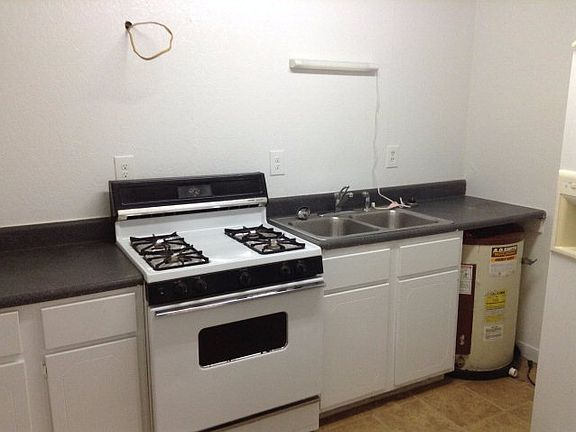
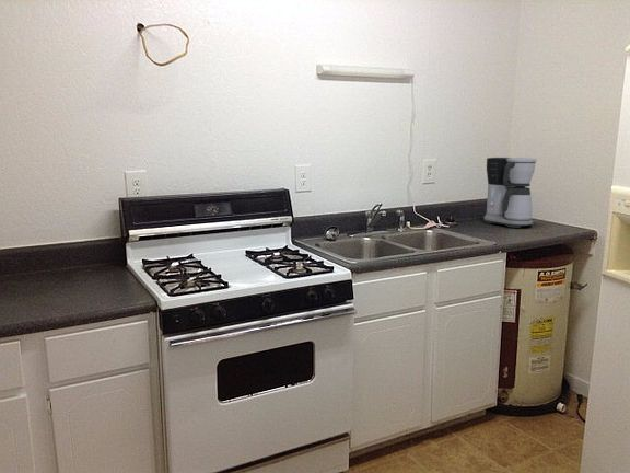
+ coffee maker [482,157,537,229]
